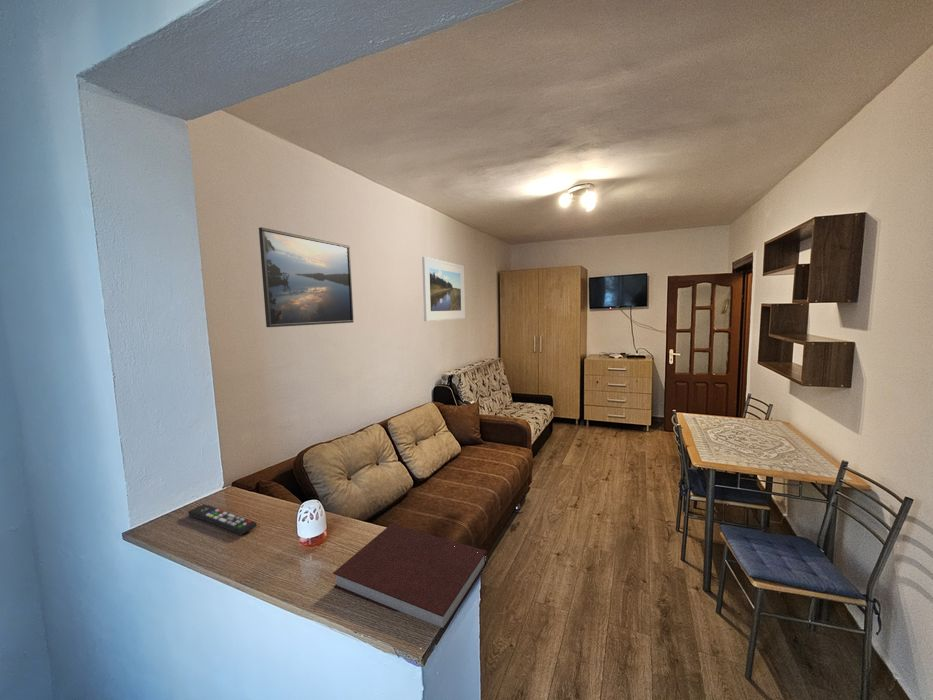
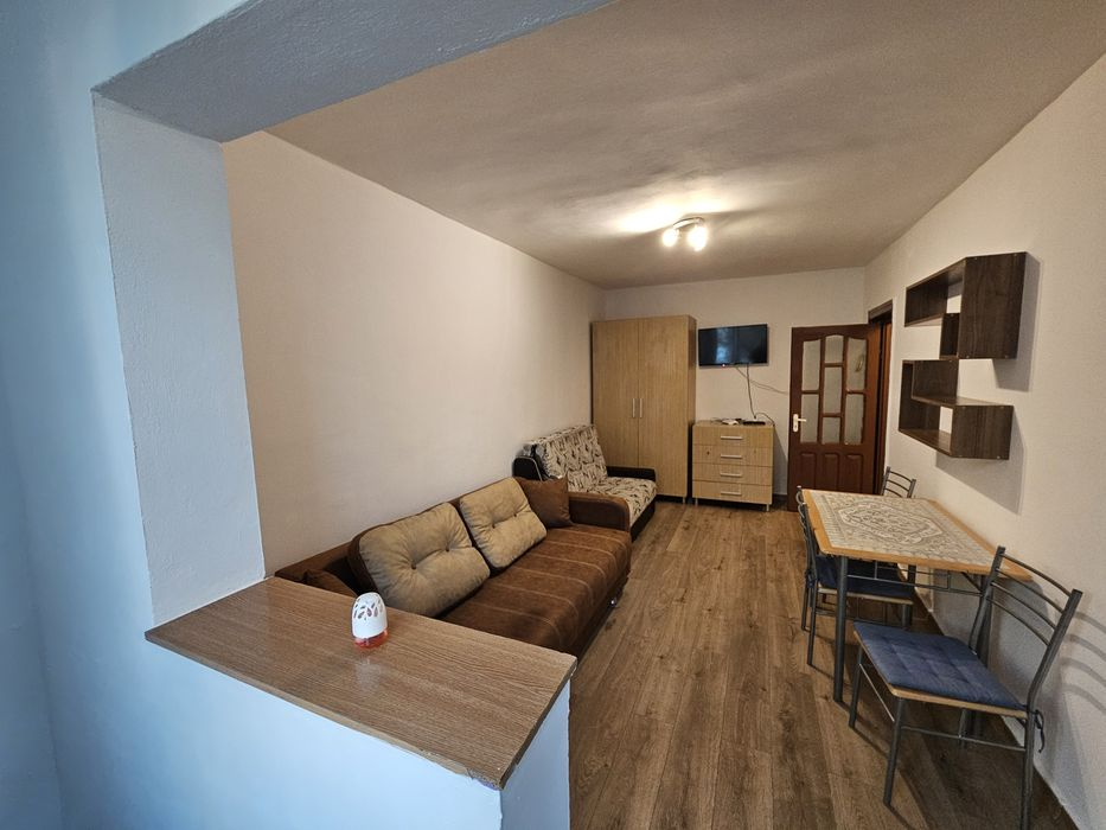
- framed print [258,226,355,328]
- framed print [421,256,466,322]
- notebook [332,523,488,628]
- remote control [187,503,258,536]
